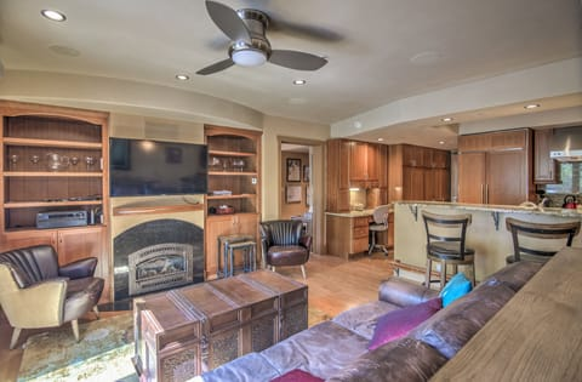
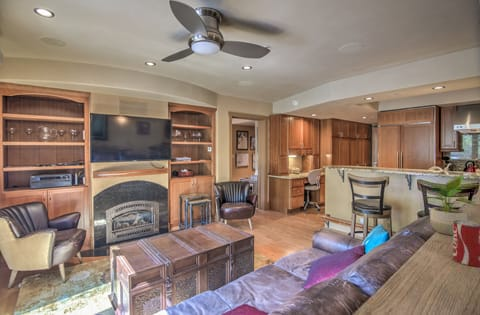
+ potted plant [417,173,480,236]
+ beverage can [452,220,480,267]
